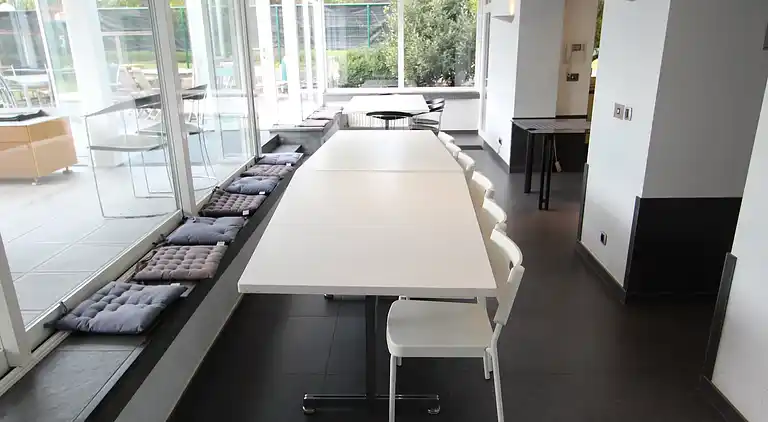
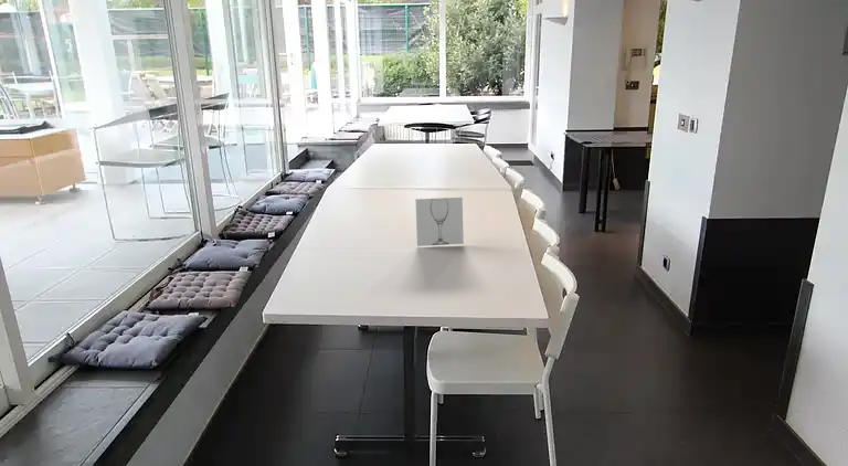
+ glass [414,197,465,247]
